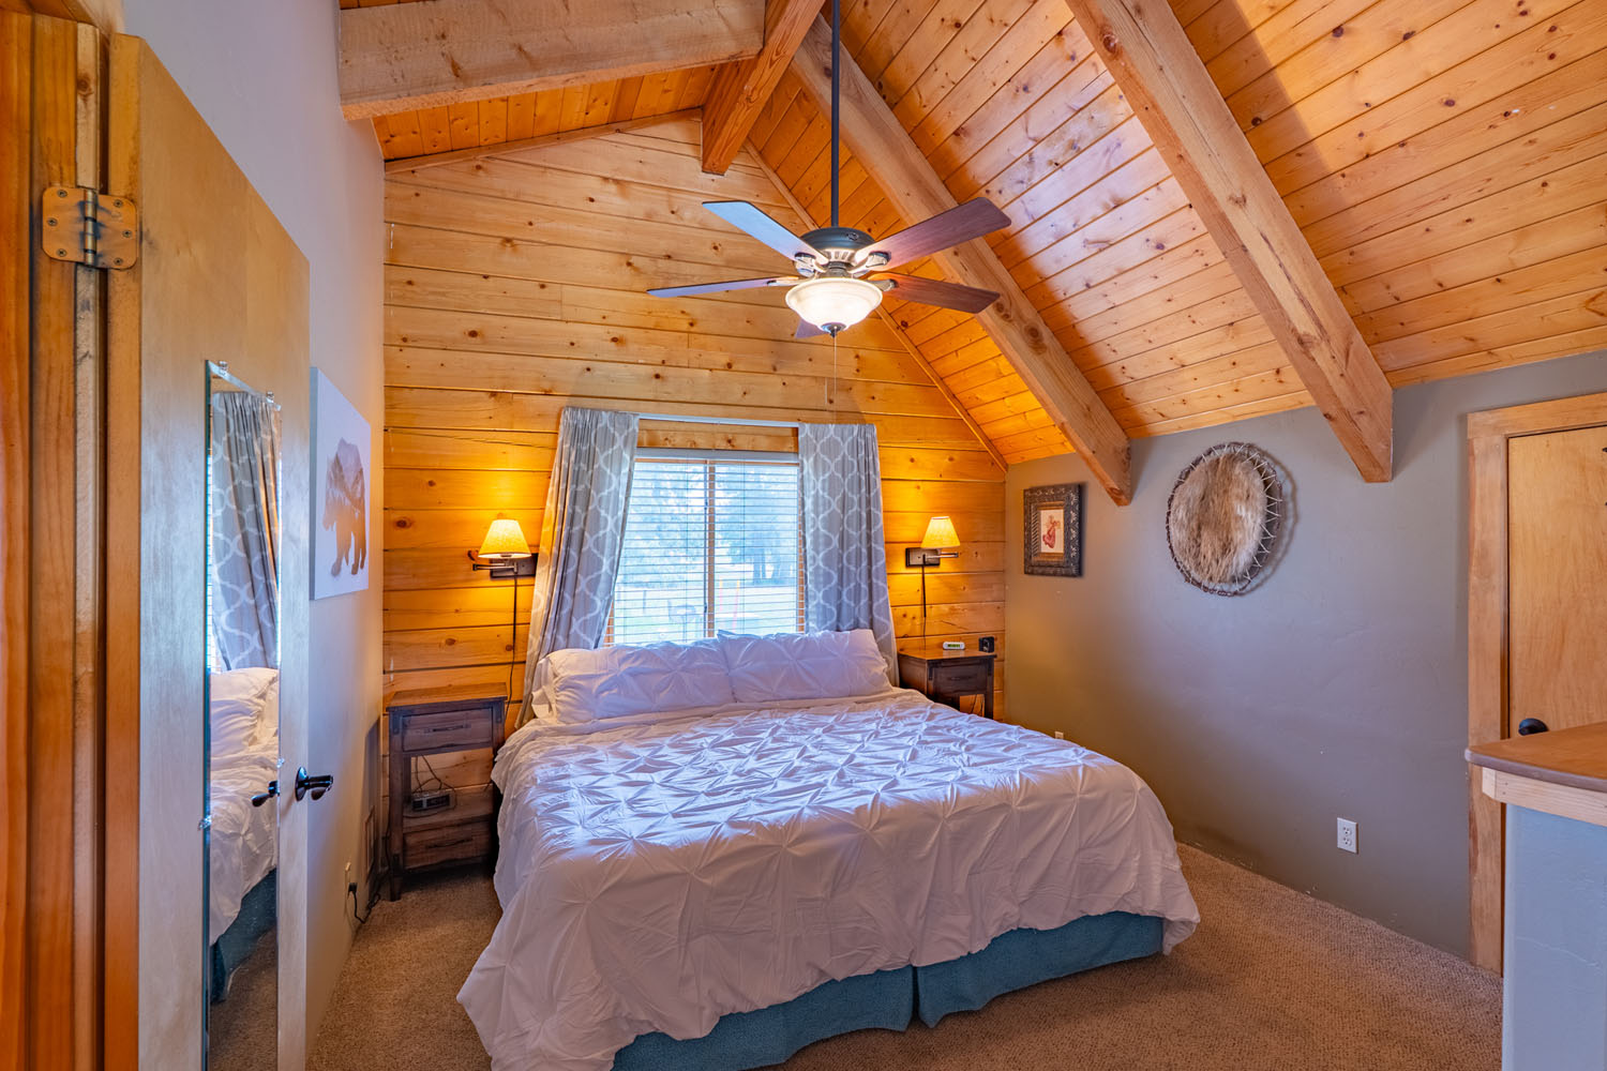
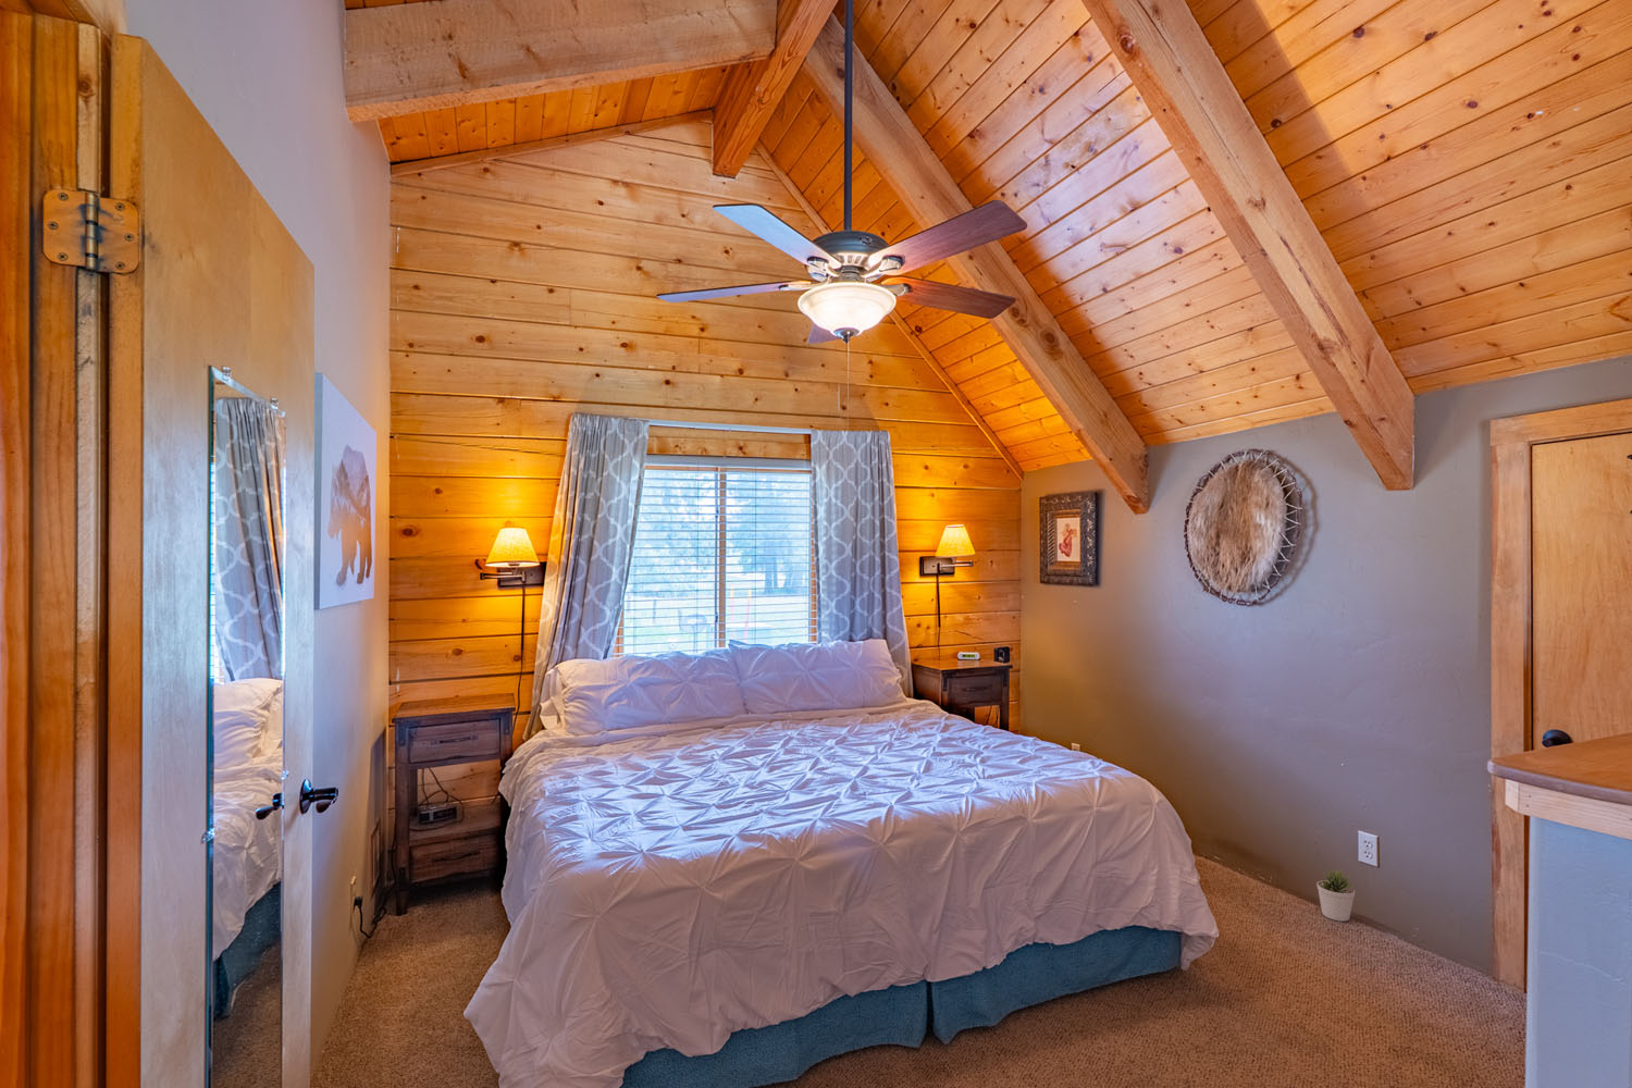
+ potted plant [1315,868,1355,923]
